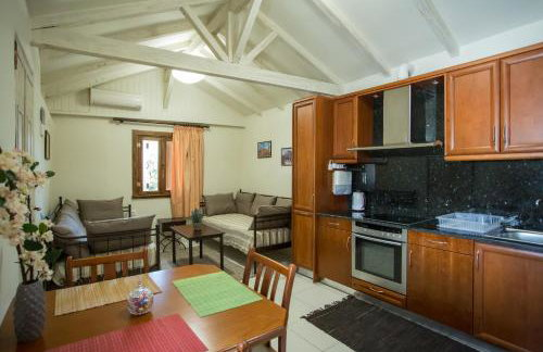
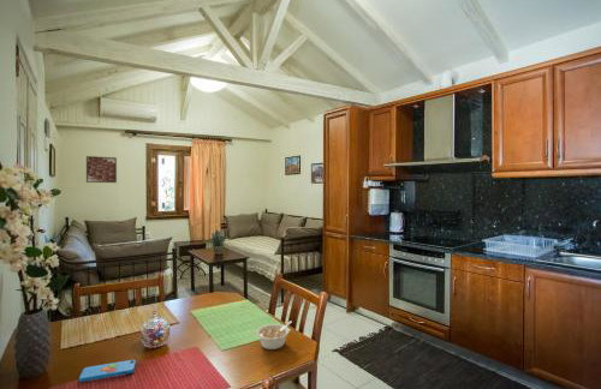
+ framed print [85,155,118,184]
+ smartphone [78,359,137,383]
+ legume [255,321,292,351]
